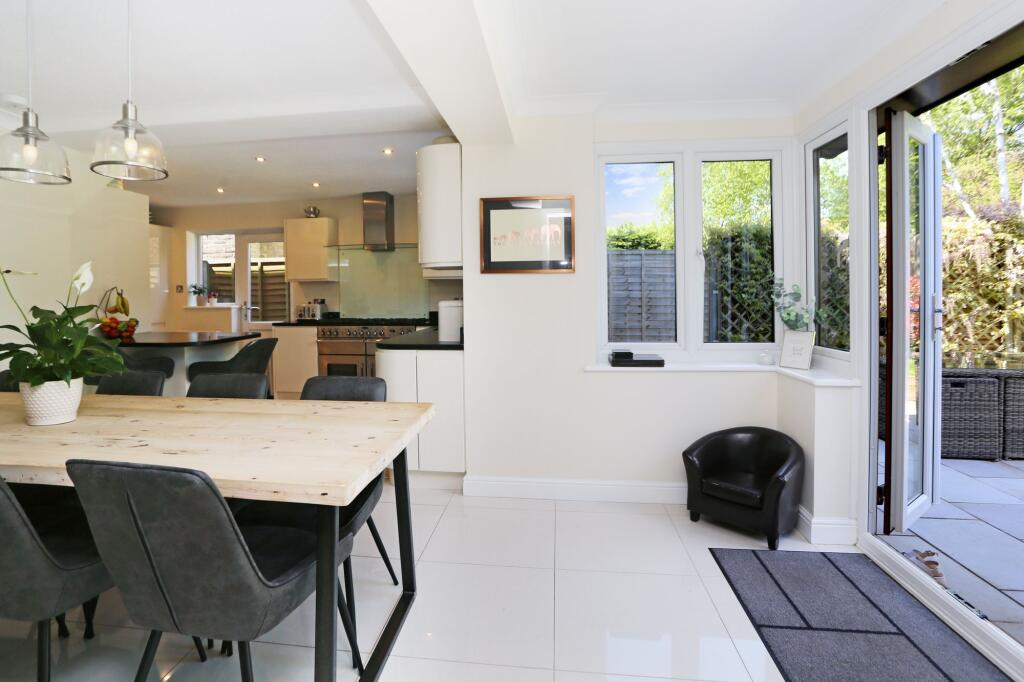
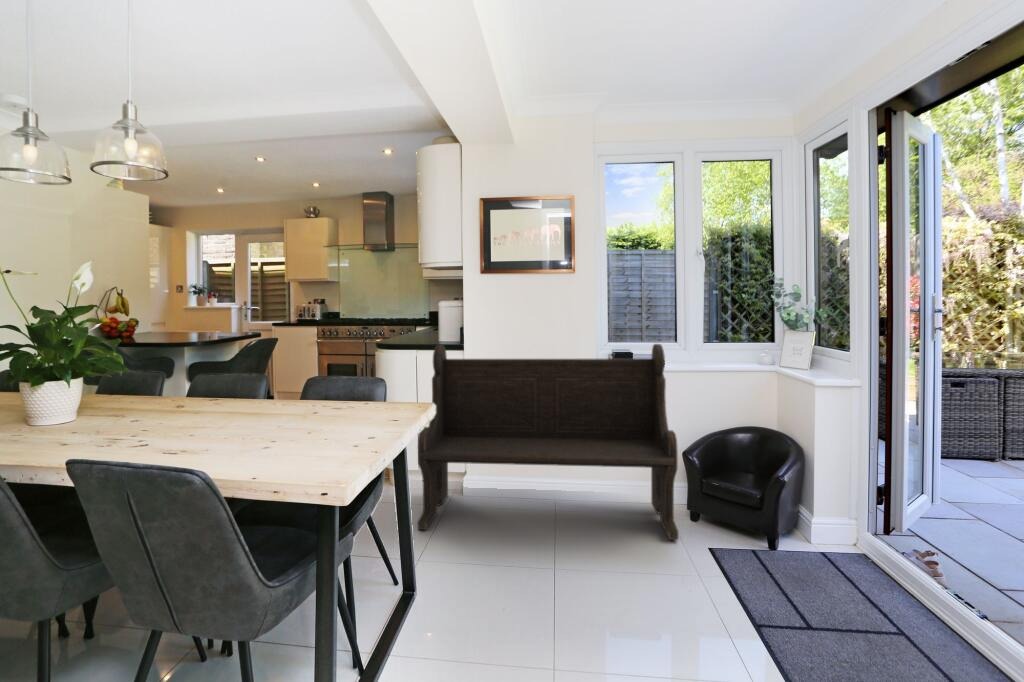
+ bench [417,343,679,541]
